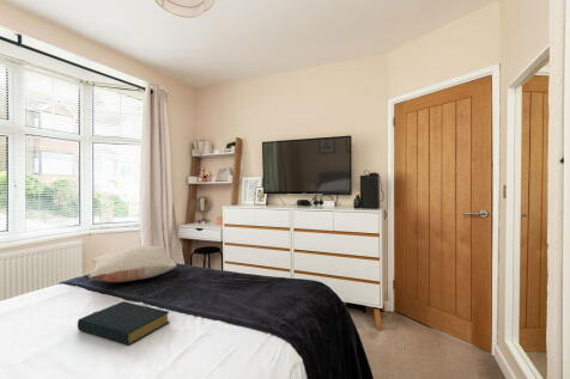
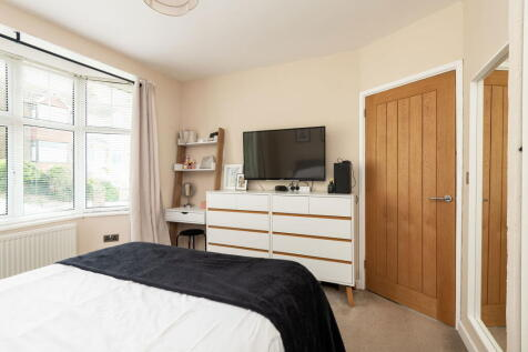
- pillow [87,245,177,283]
- hardback book [77,300,170,347]
